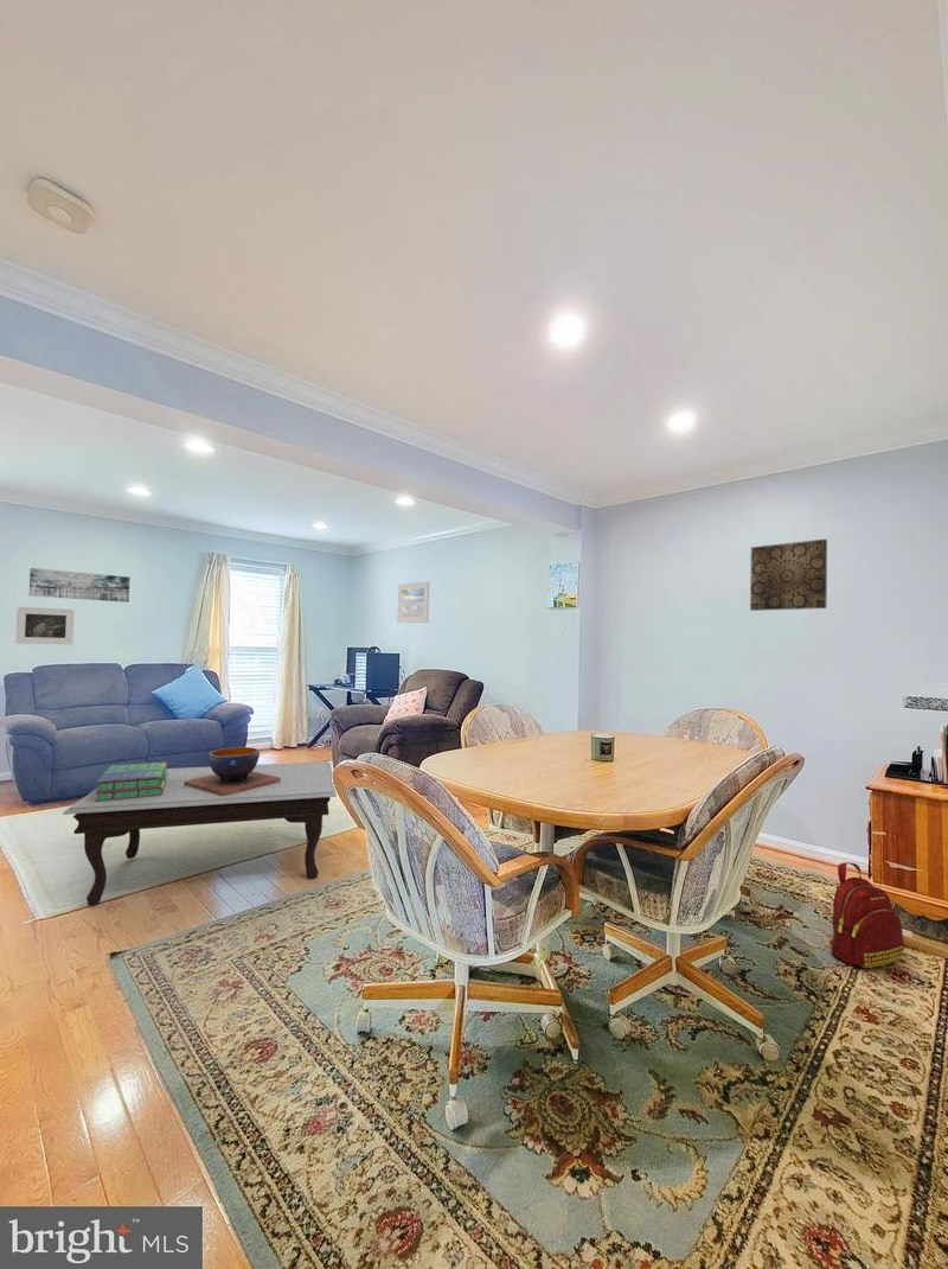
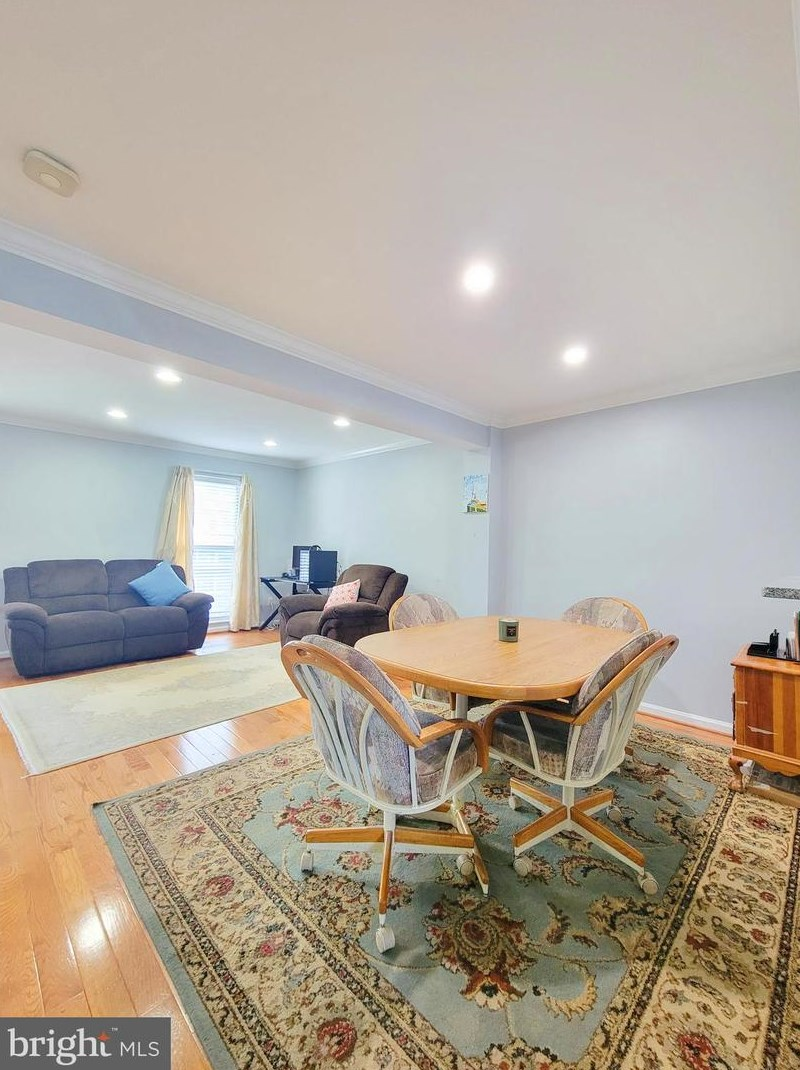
- wall art [28,567,130,604]
- stack of books [95,761,168,802]
- backpack [828,861,905,970]
- wall art [749,538,828,612]
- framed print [396,580,430,624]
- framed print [14,606,76,645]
- decorative bowl [184,746,281,796]
- coffee table [62,760,338,907]
